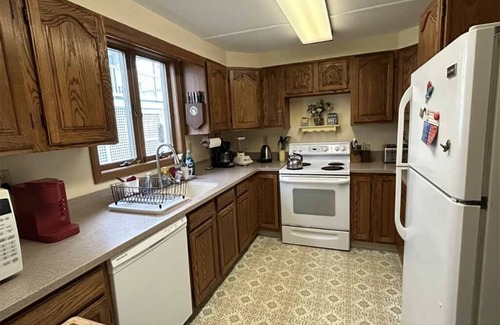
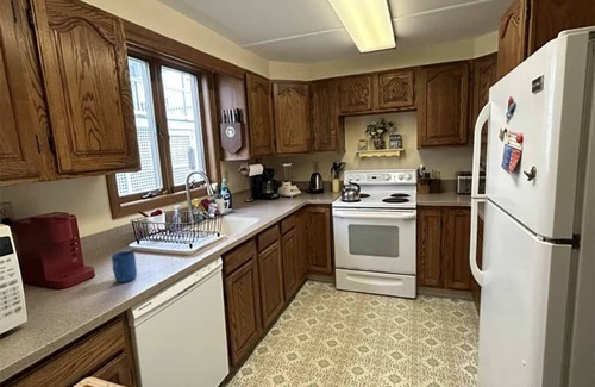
+ mug [111,250,138,283]
